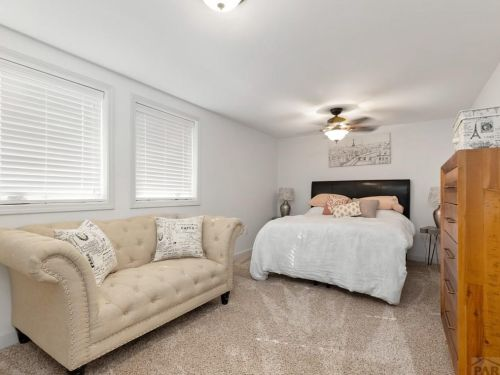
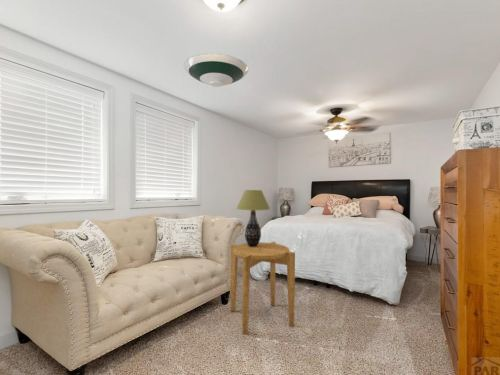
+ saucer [183,52,249,88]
+ table lamp [235,189,271,247]
+ side table [229,241,296,336]
